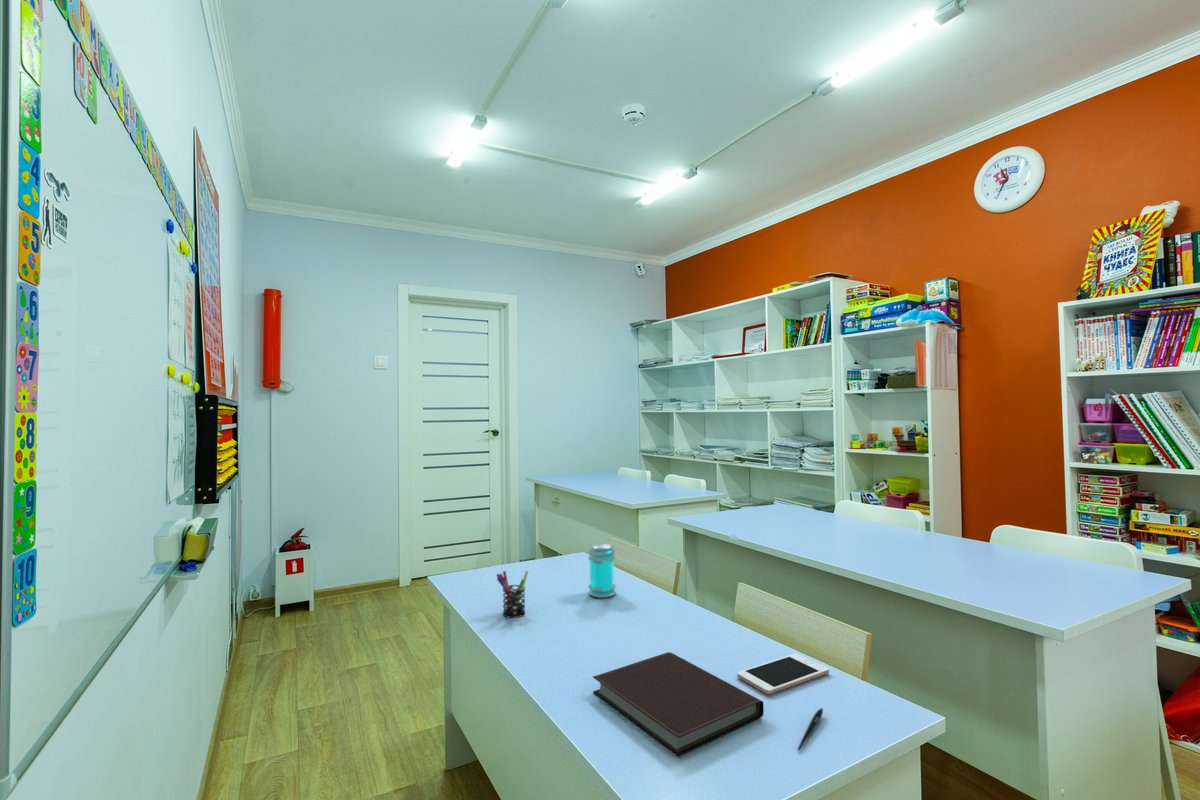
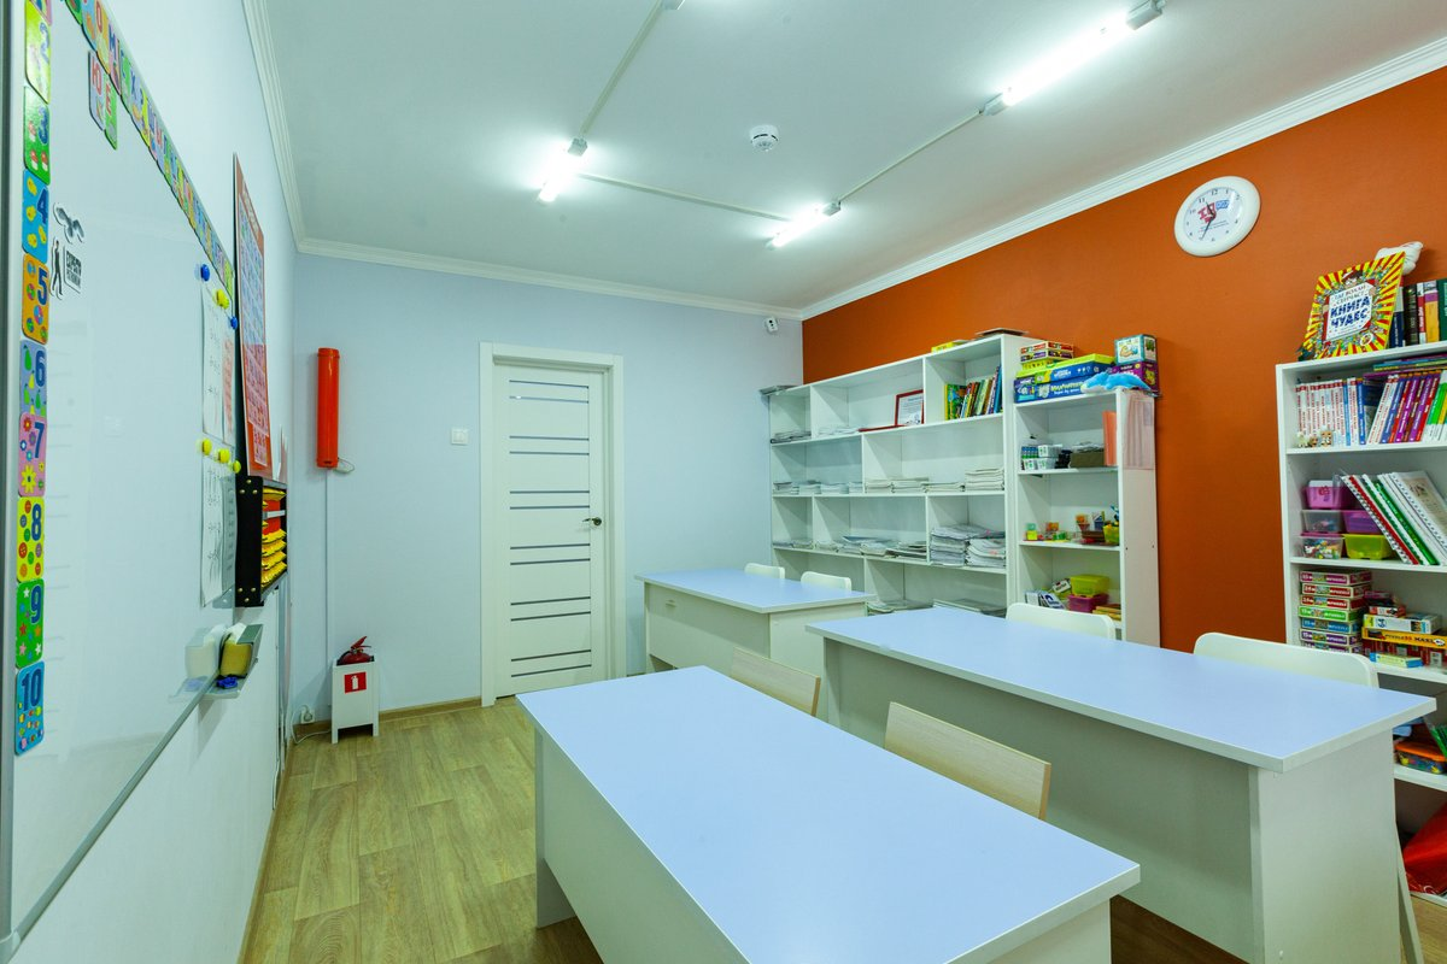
- cell phone [736,653,830,695]
- pen [797,707,824,751]
- pen holder [495,570,529,619]
- notebook [592,651,765,758]
- jar [587,542,617,599]
